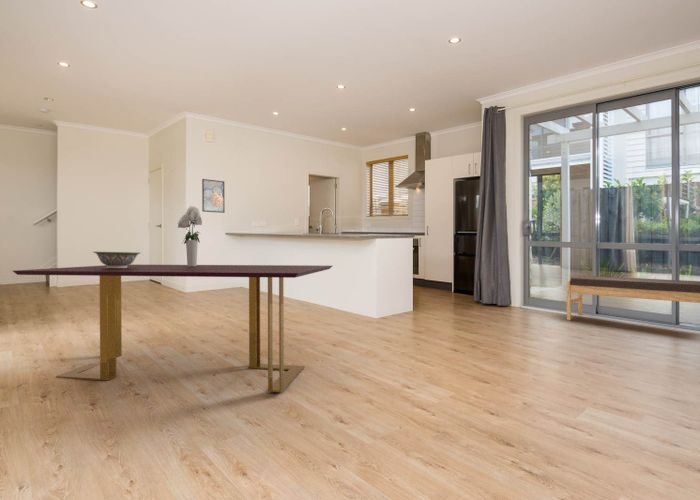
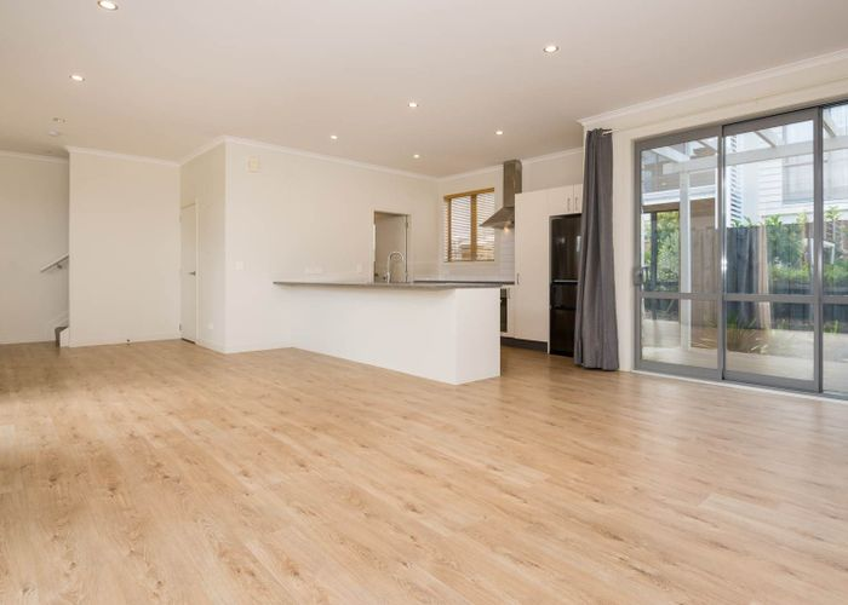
- dining table [12,264,333,393]
- decorative bowl [92,251,141,268]
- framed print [201,178,226,214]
- bouquet [177,205,203,266]
- bench [566,275,700,321]
